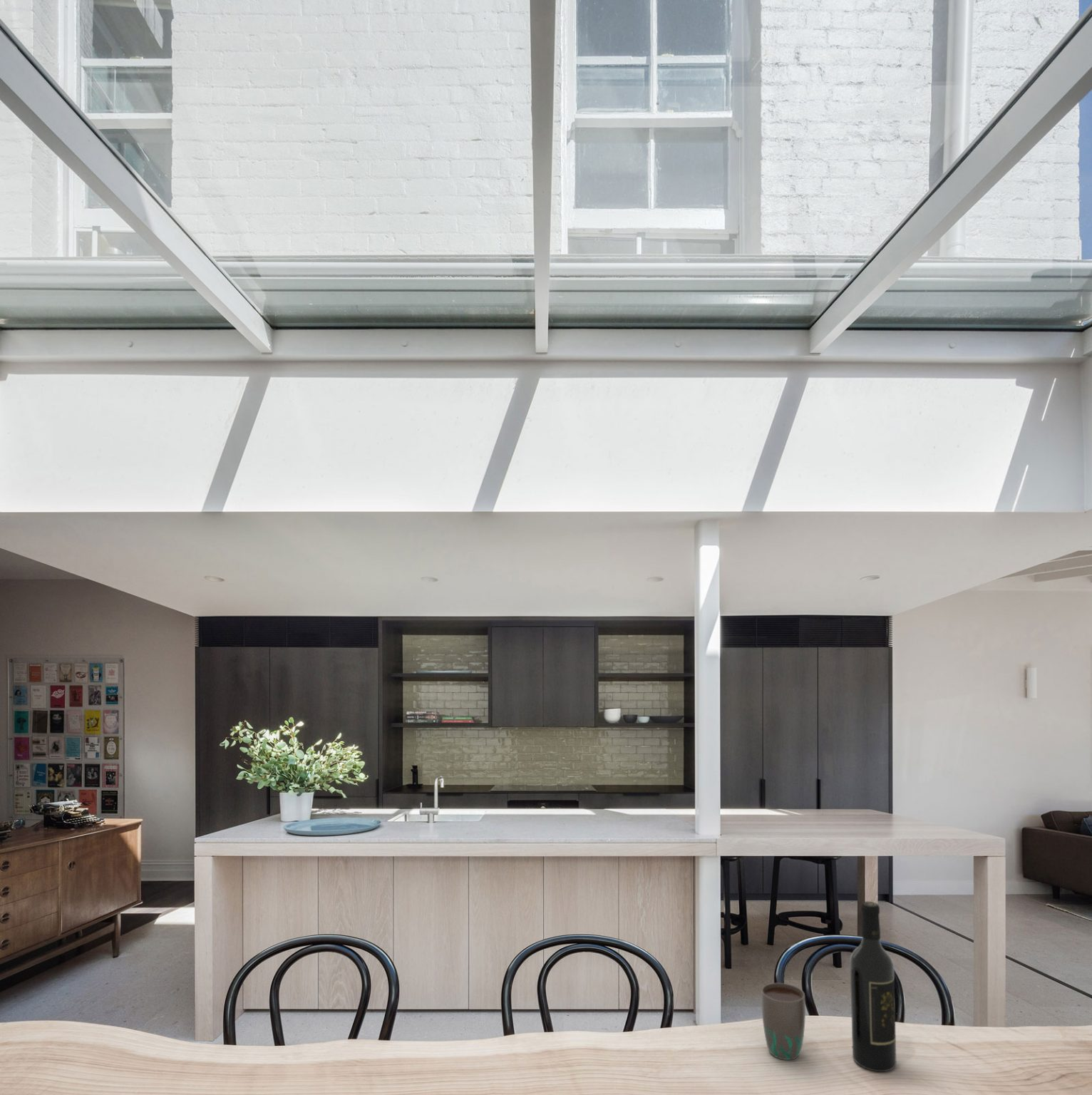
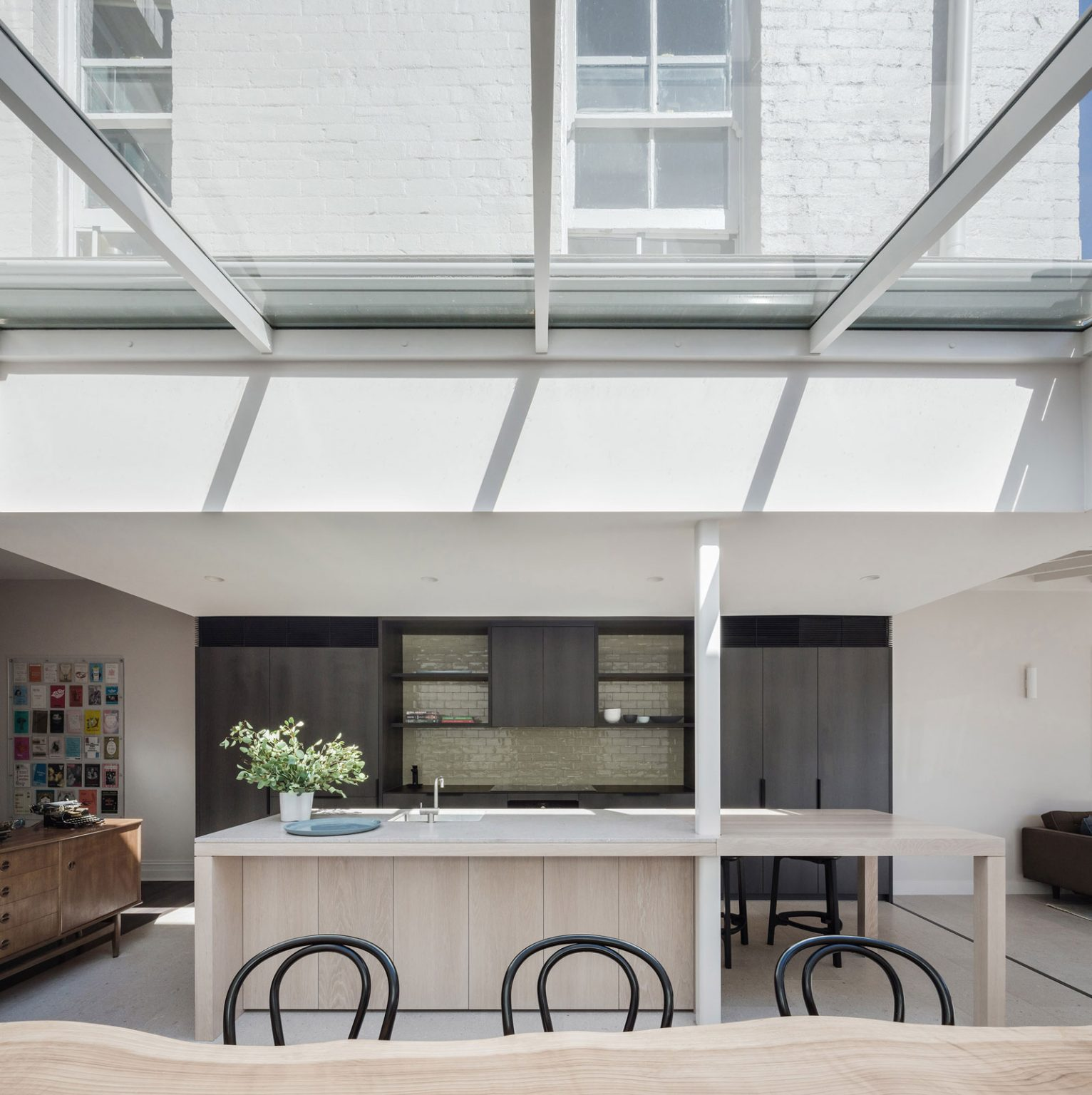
- wine bottle [849,901,897,1072]
- mug [761,982,806,1061]
